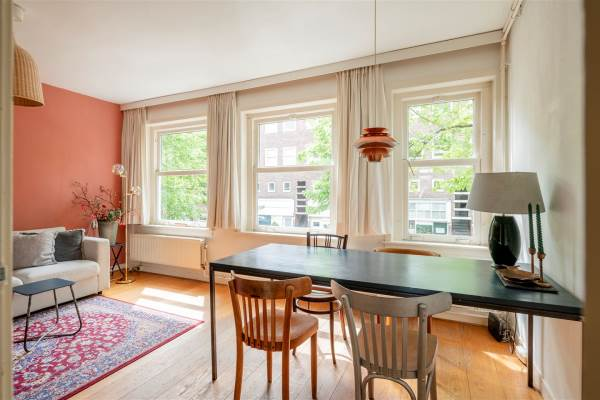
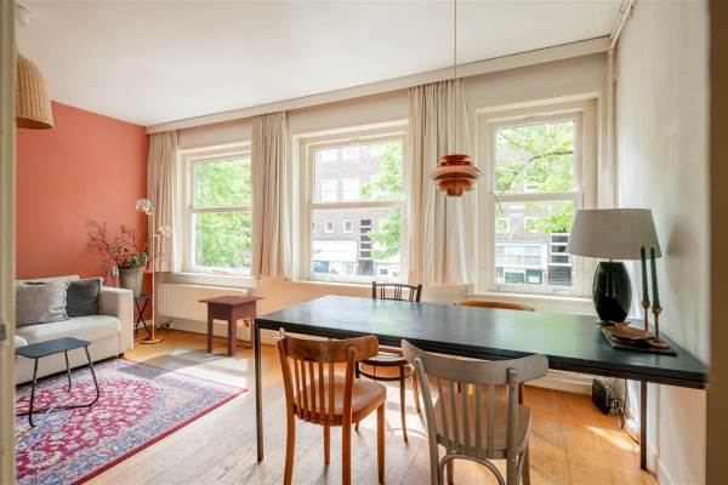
+ side table [197,295,266,356]
